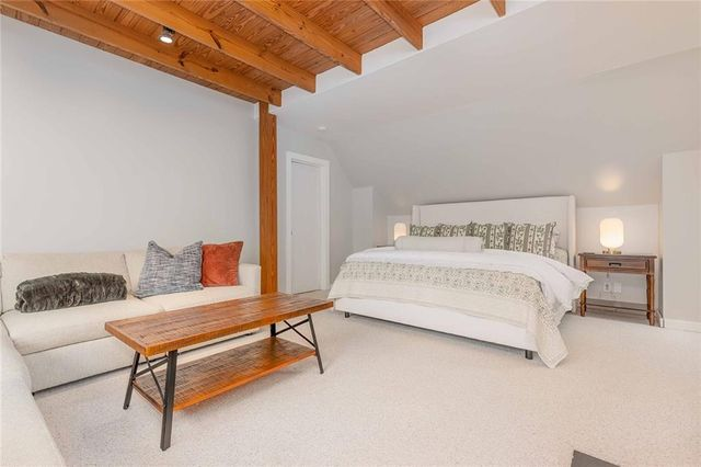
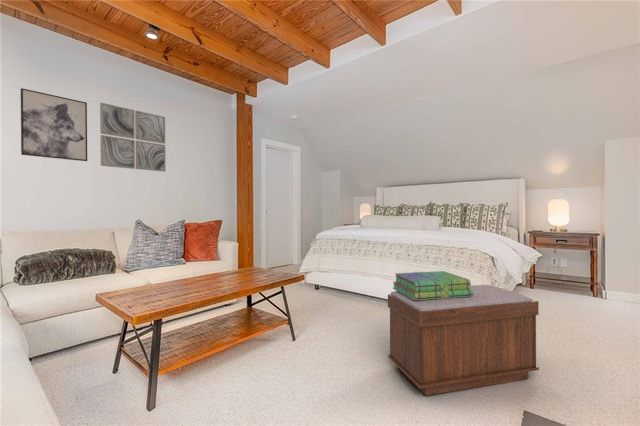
+ bench [387,284,540,397]
+ wall art [20,87,88,162]
+ wall art [99,102,167,173]
+ stack of books [392,270,474,300]
